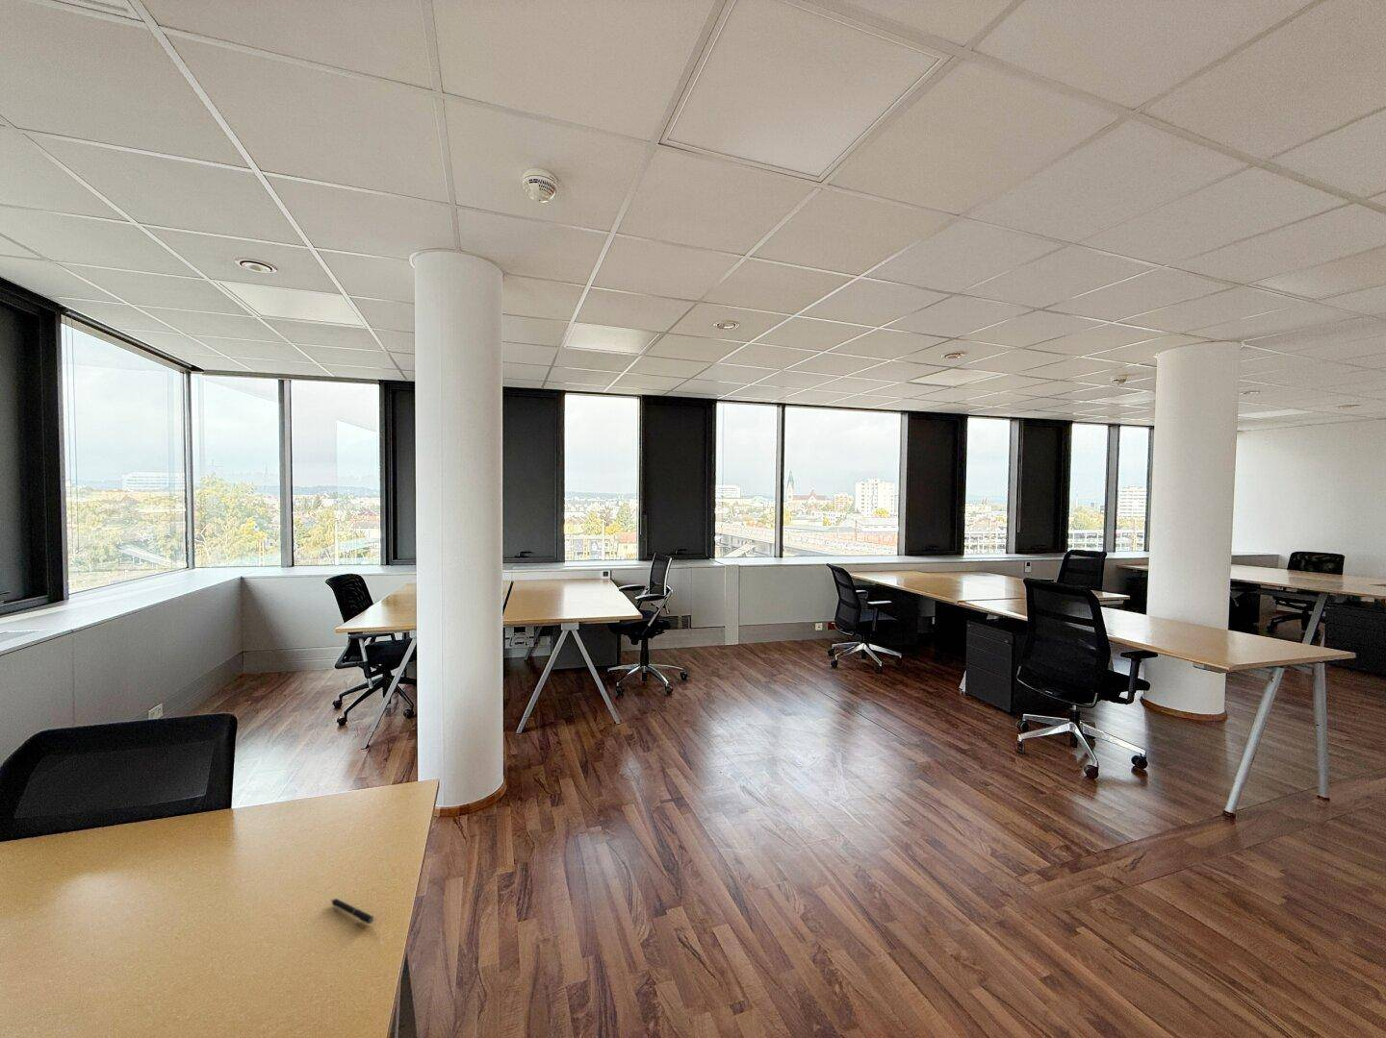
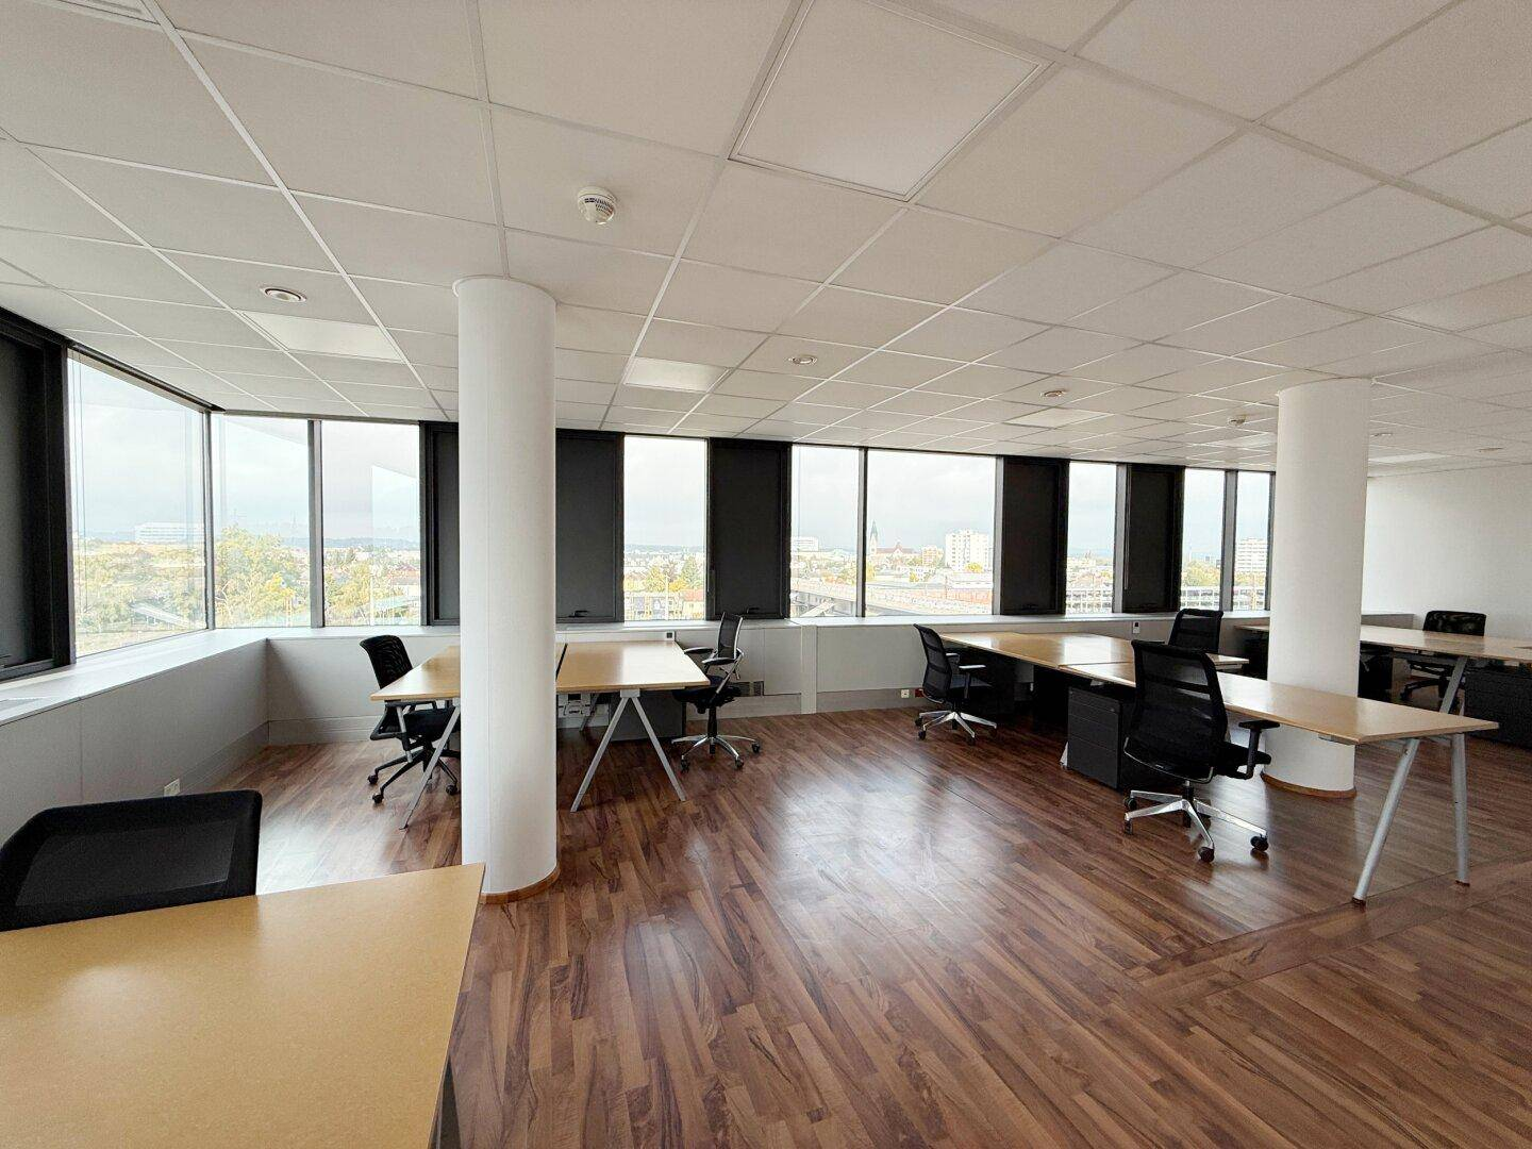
- pen [331,897,374,925]
